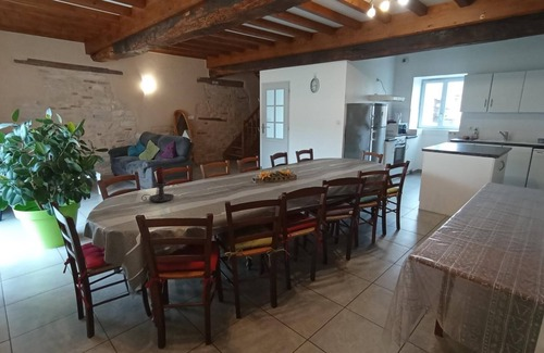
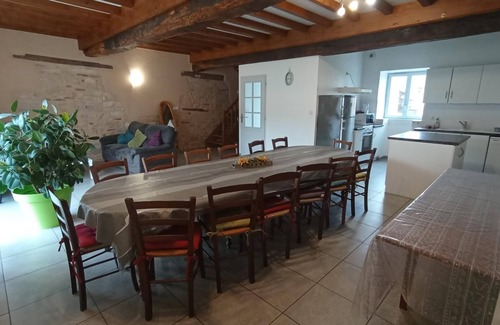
- candle holder [140,166,175,203]
